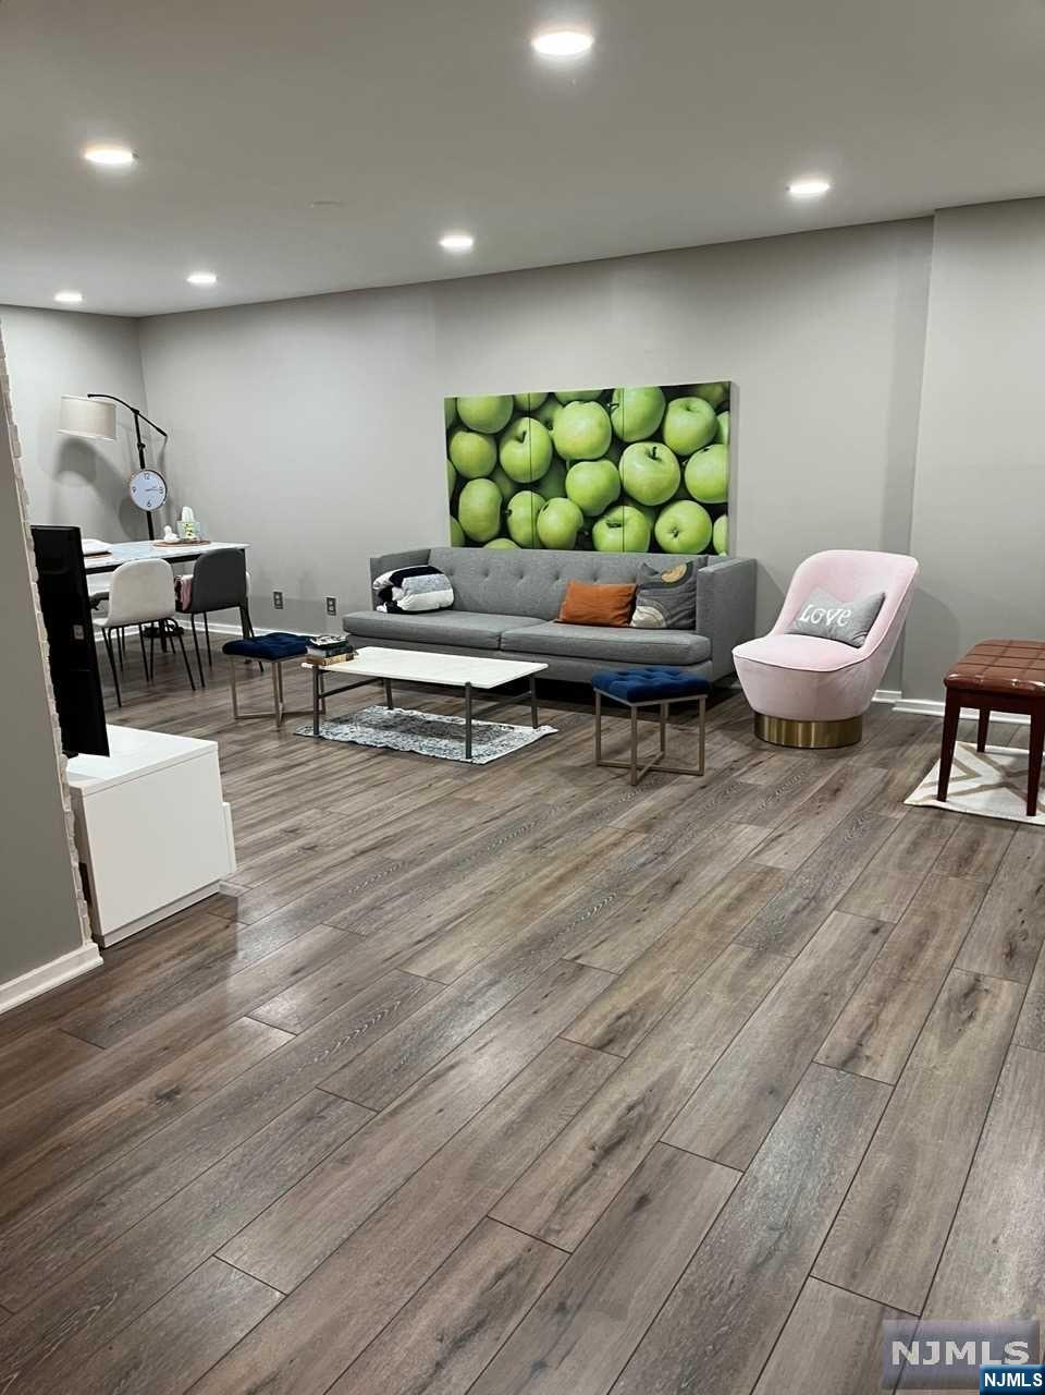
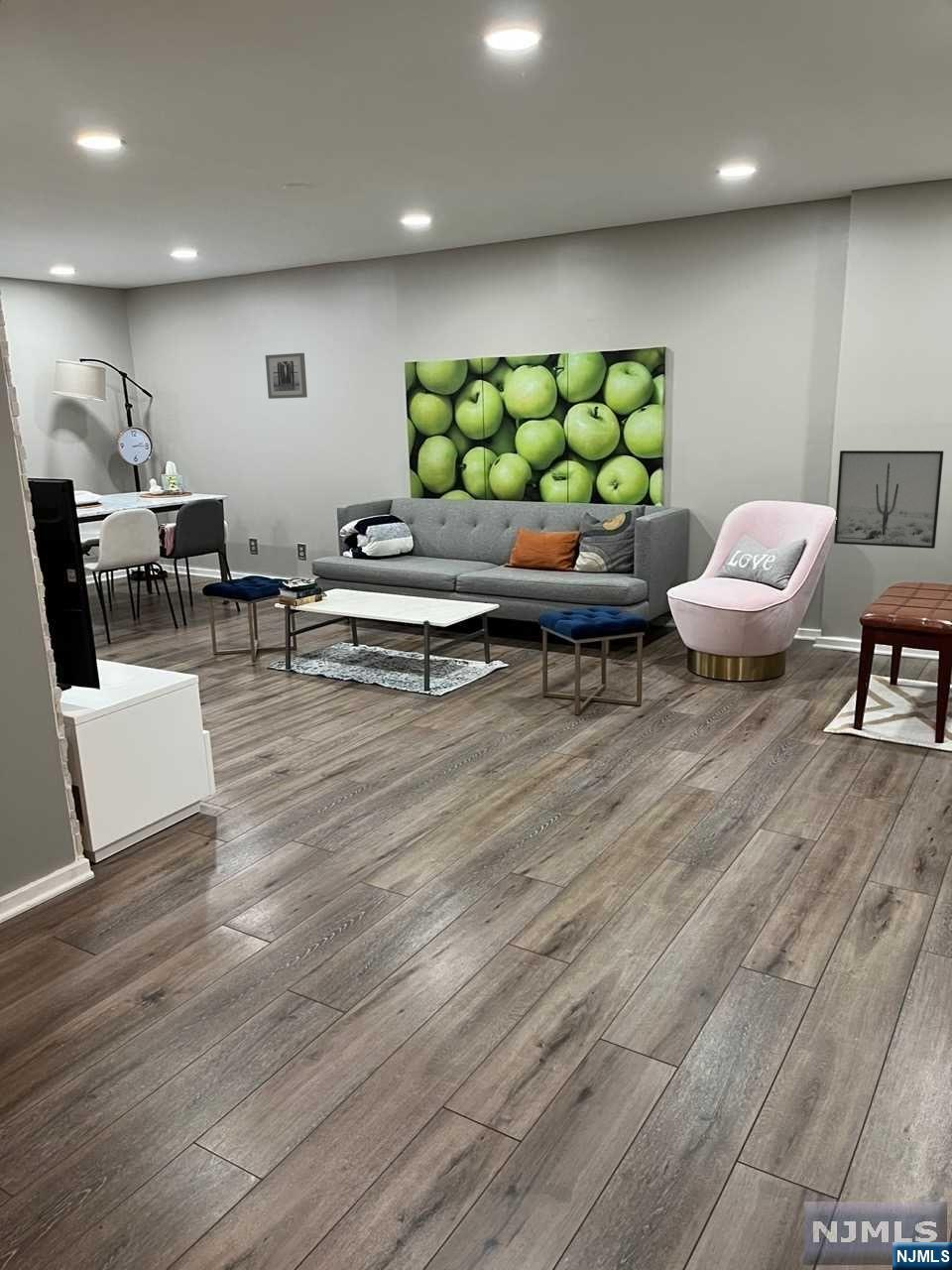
+ wall art [265,352,308,400]
+ wall art [833,449,944,550]
